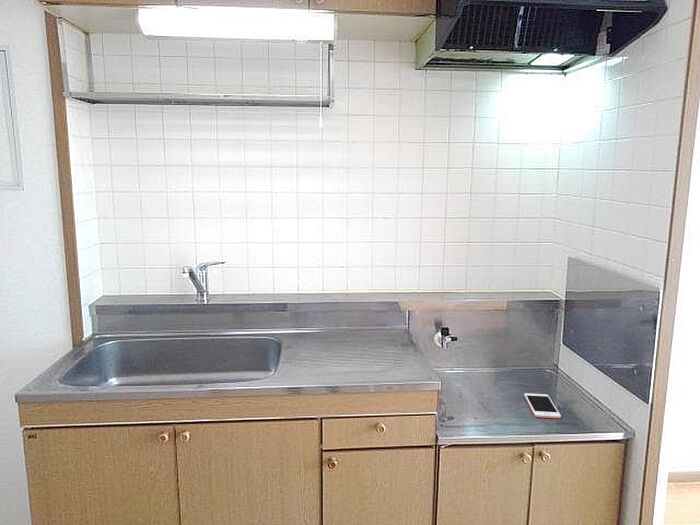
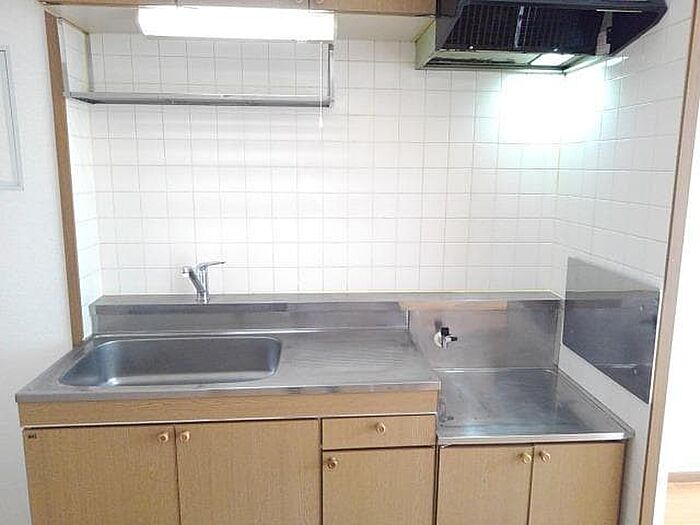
- cell phone [523,392,562,419]
